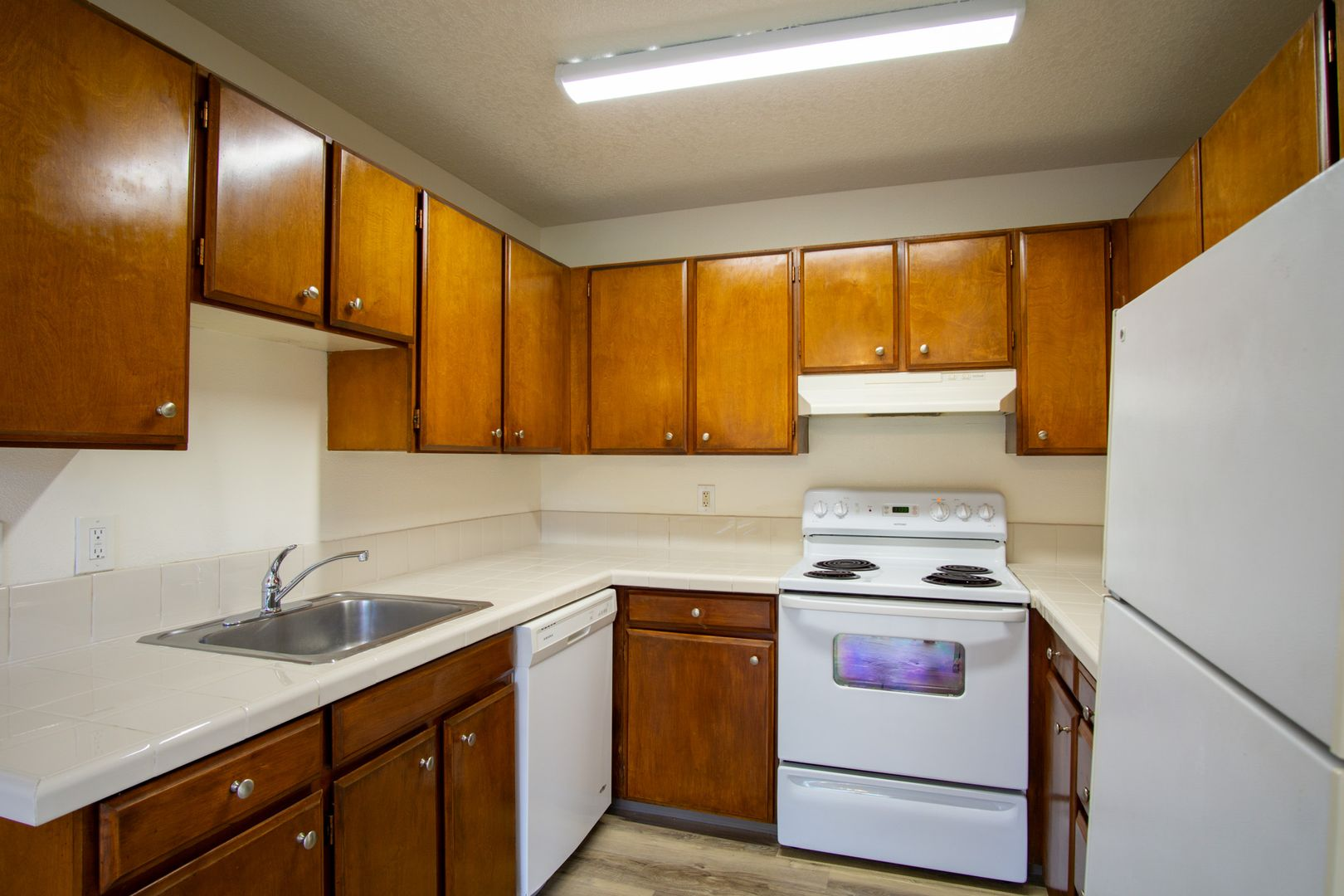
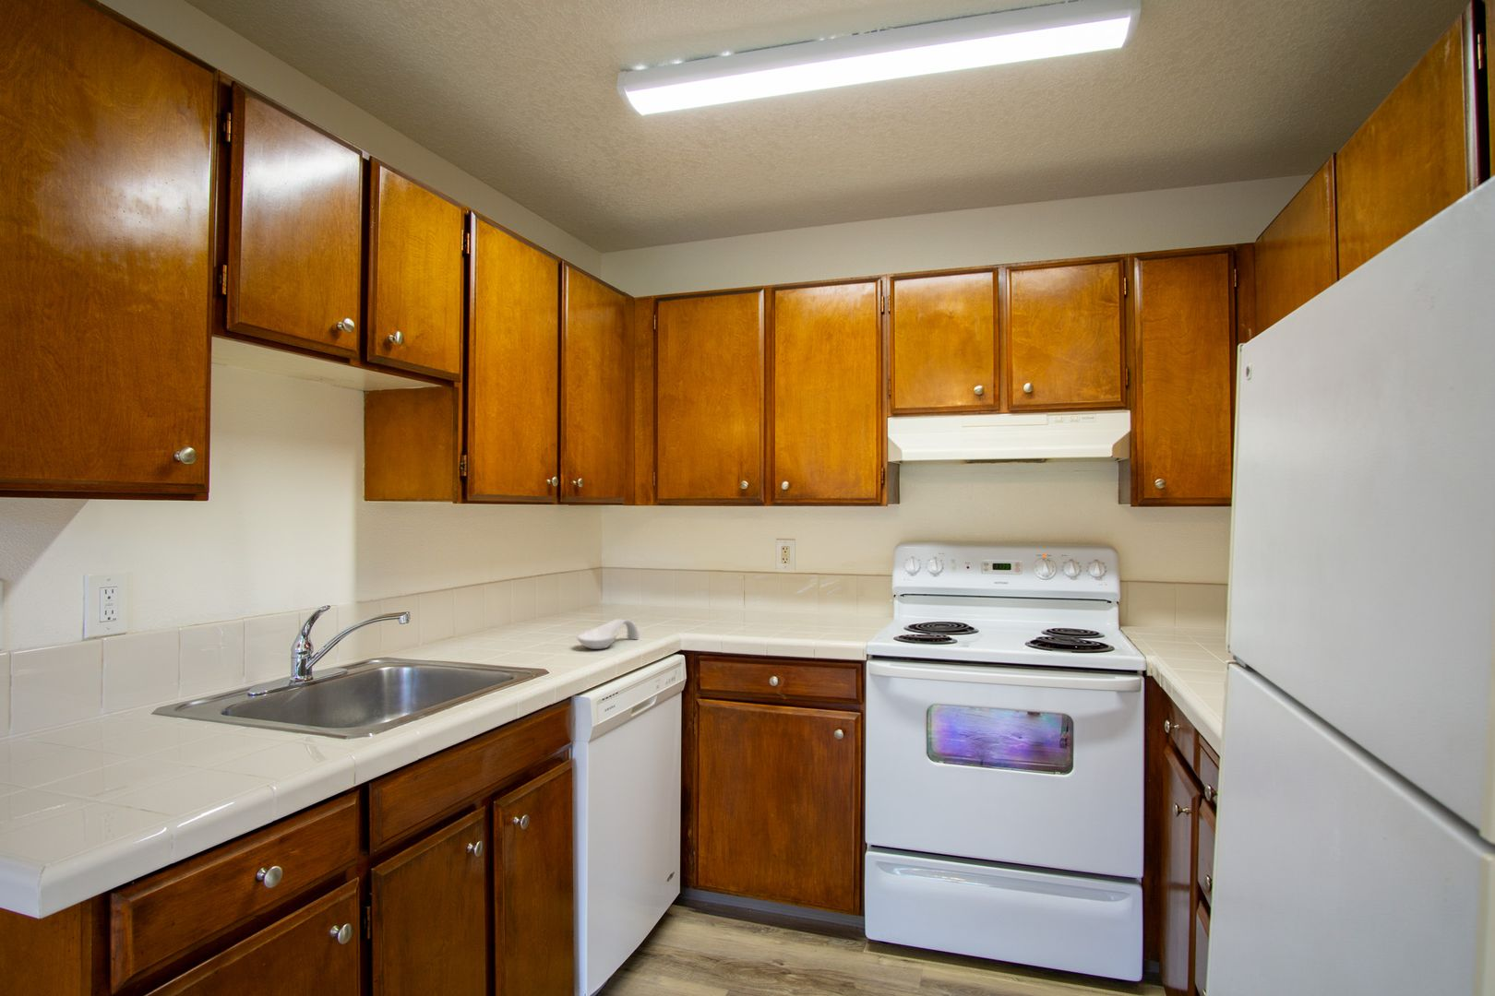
+ spoon rest [576,618,641,650]
